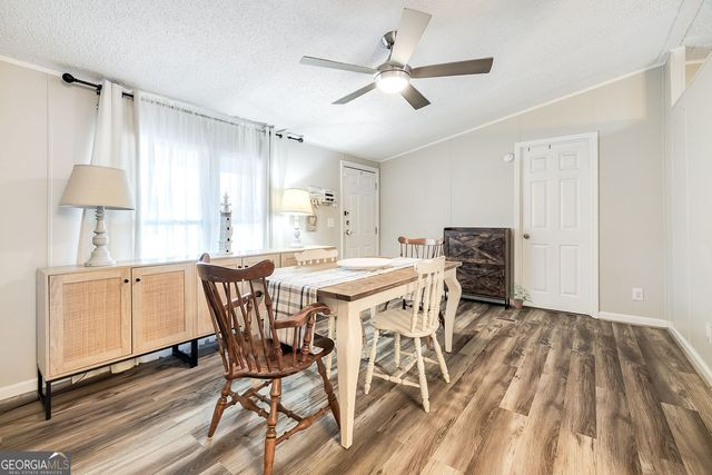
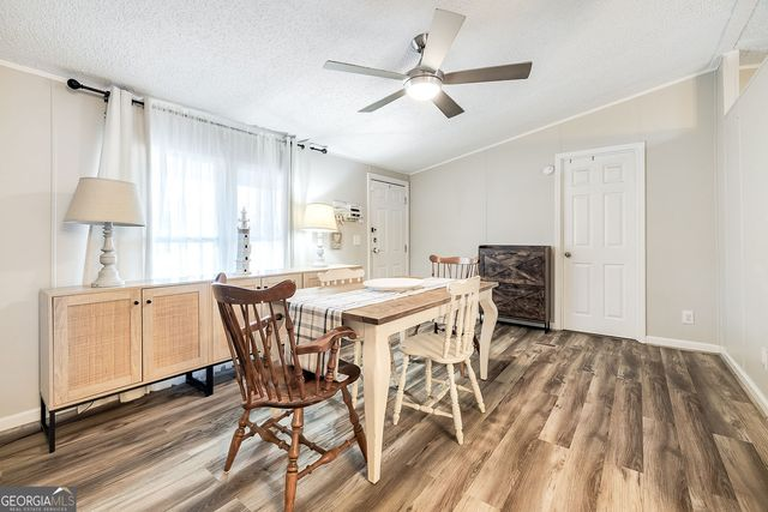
- potted plant [507,281,533,309]
